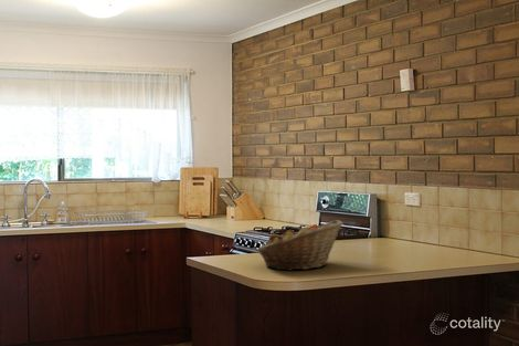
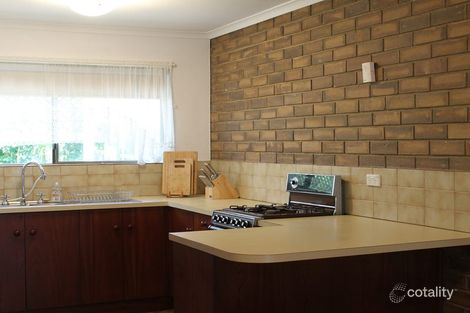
- fruit basket [255,219,345,272]
